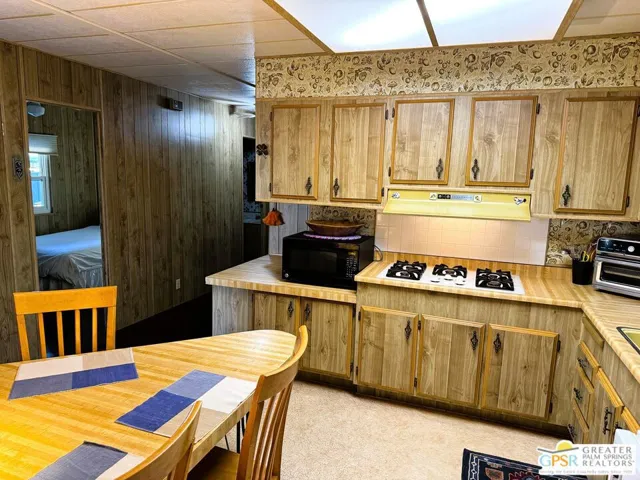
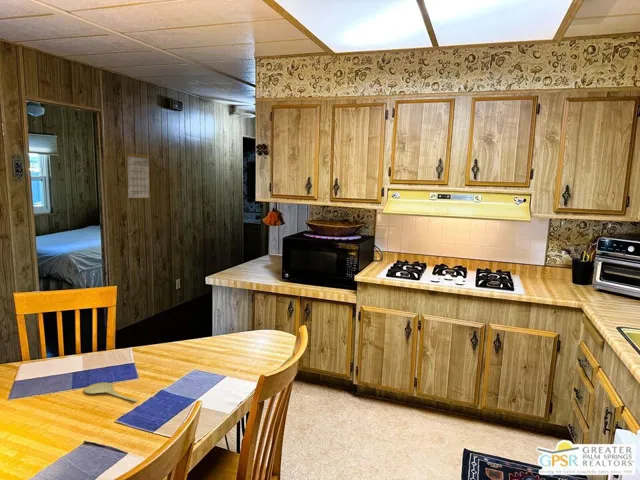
+ spoon [83,381,139,402]
+ calendar [125,153,151,199]
